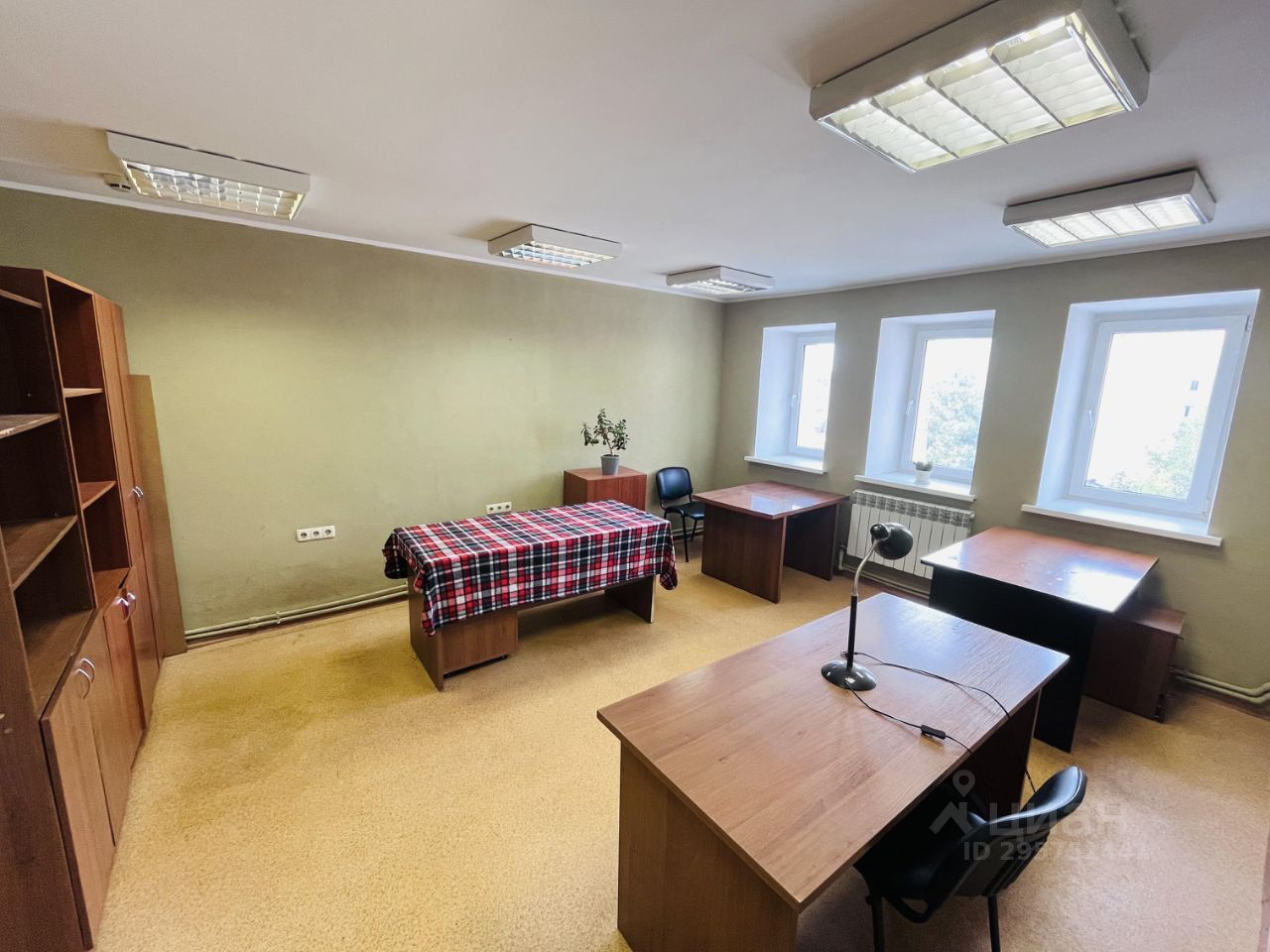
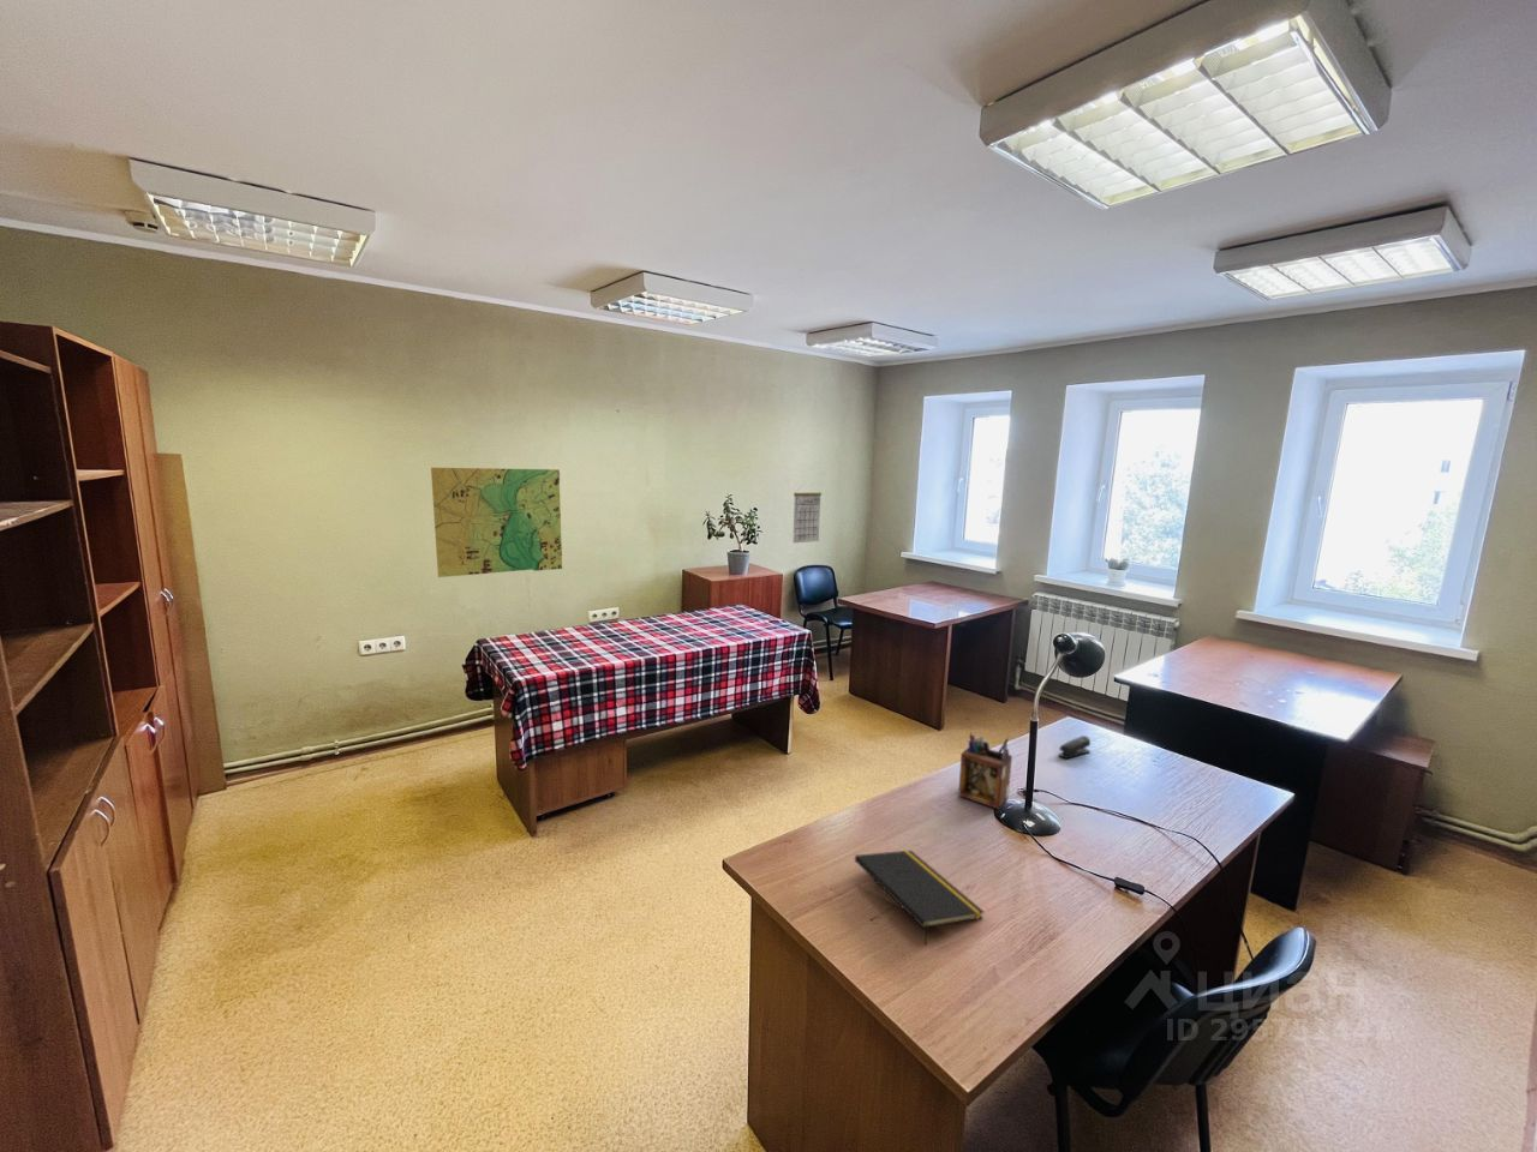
+ notepad [853,849,985,945]
+ desk organizer [957,731,1013,811]
+ stapler [1057,735,1092,760]
+ calendar [793,484,823,543]
+ map [430,467,563,578]
